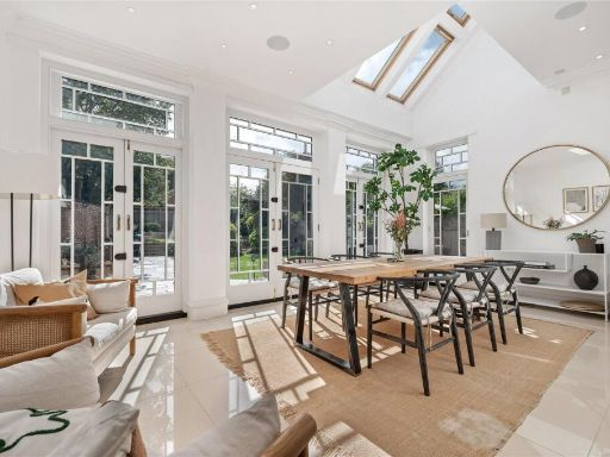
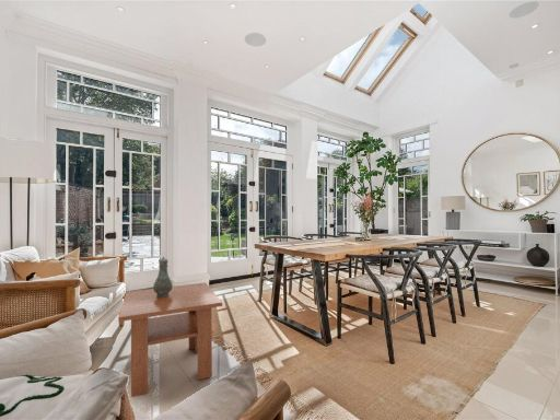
+ coffee table [118,282,223,398]
+ vase [152,256,173,298]
